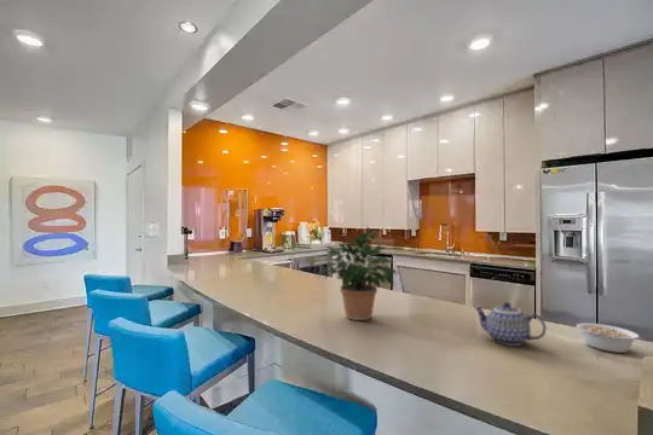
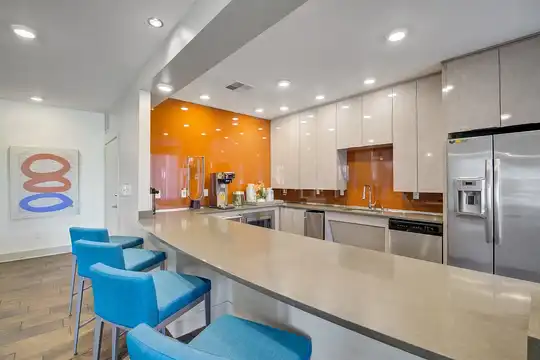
- potted plant [313,225,400,321]
- legume [576,321,641,354]
- teapot [472,301,548,347]
